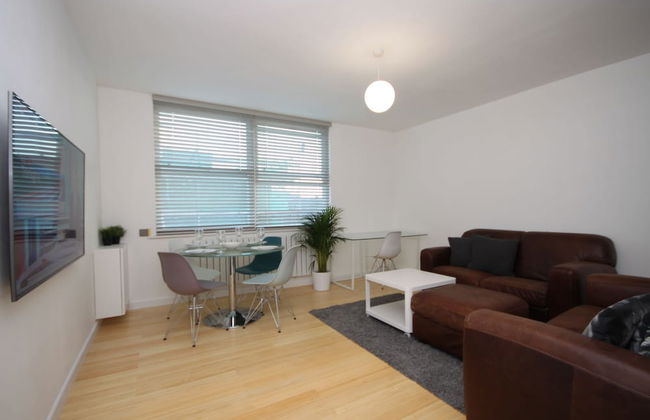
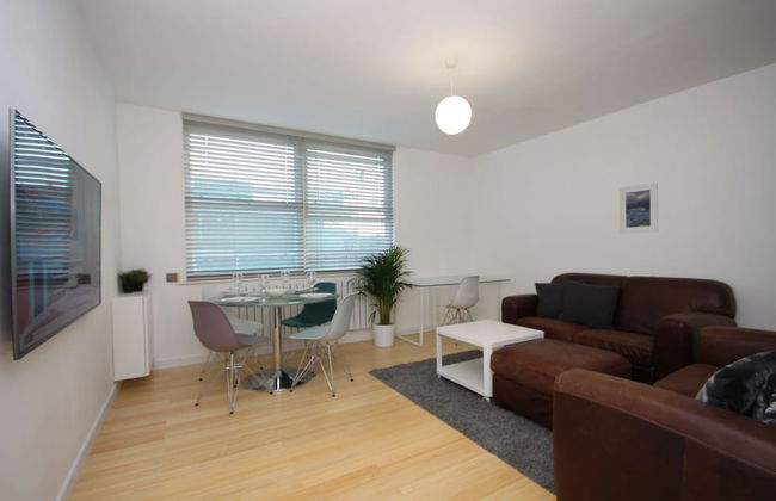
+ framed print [618,181,659,235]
